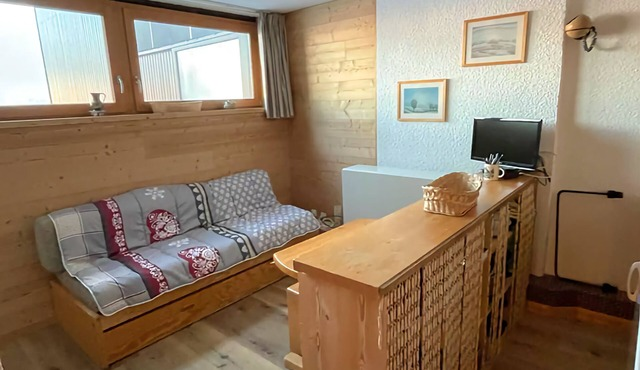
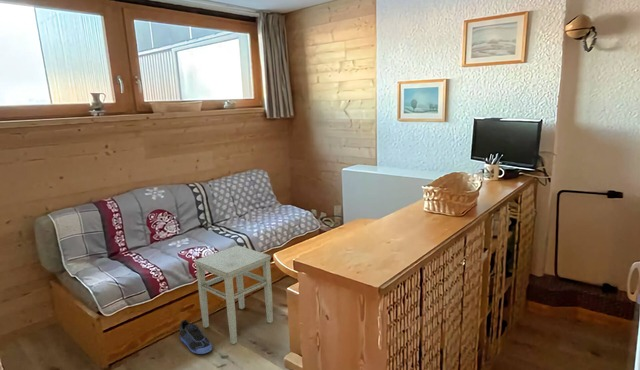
+ sneaker [179,319,213,355]
+ stool [193,245,274,345]
